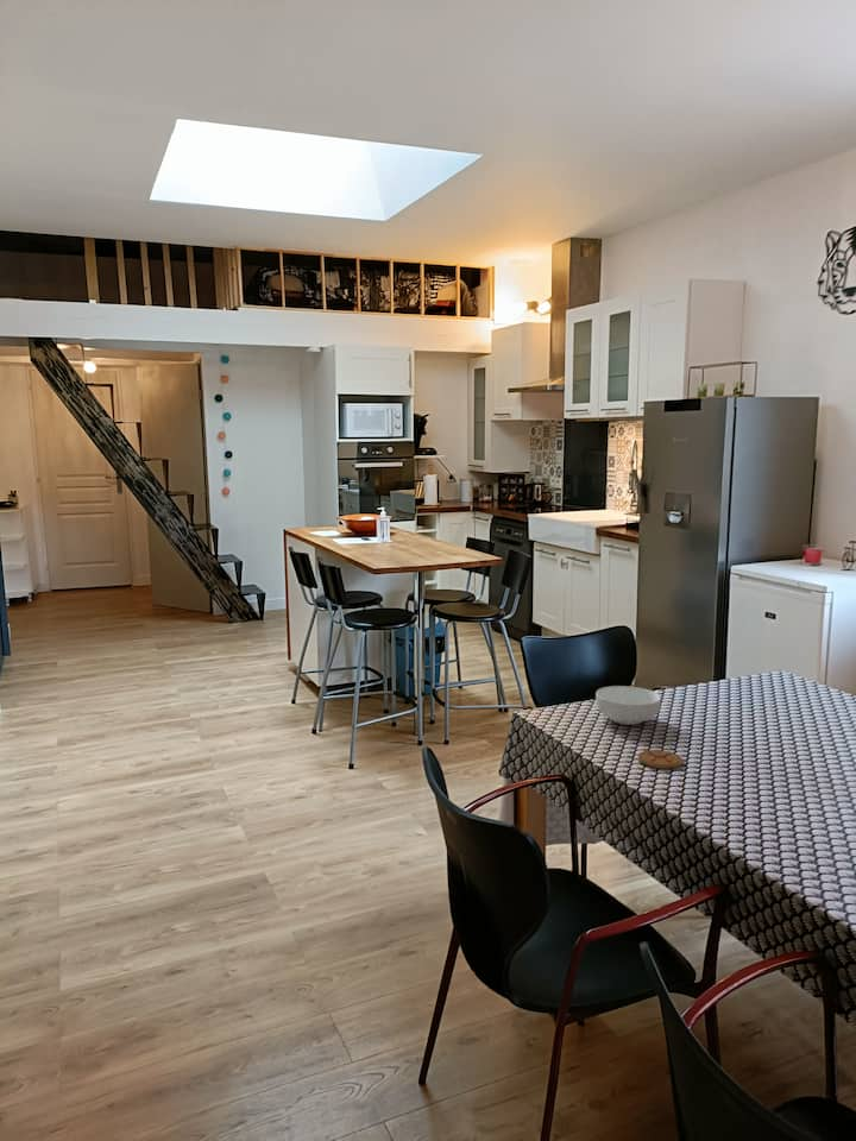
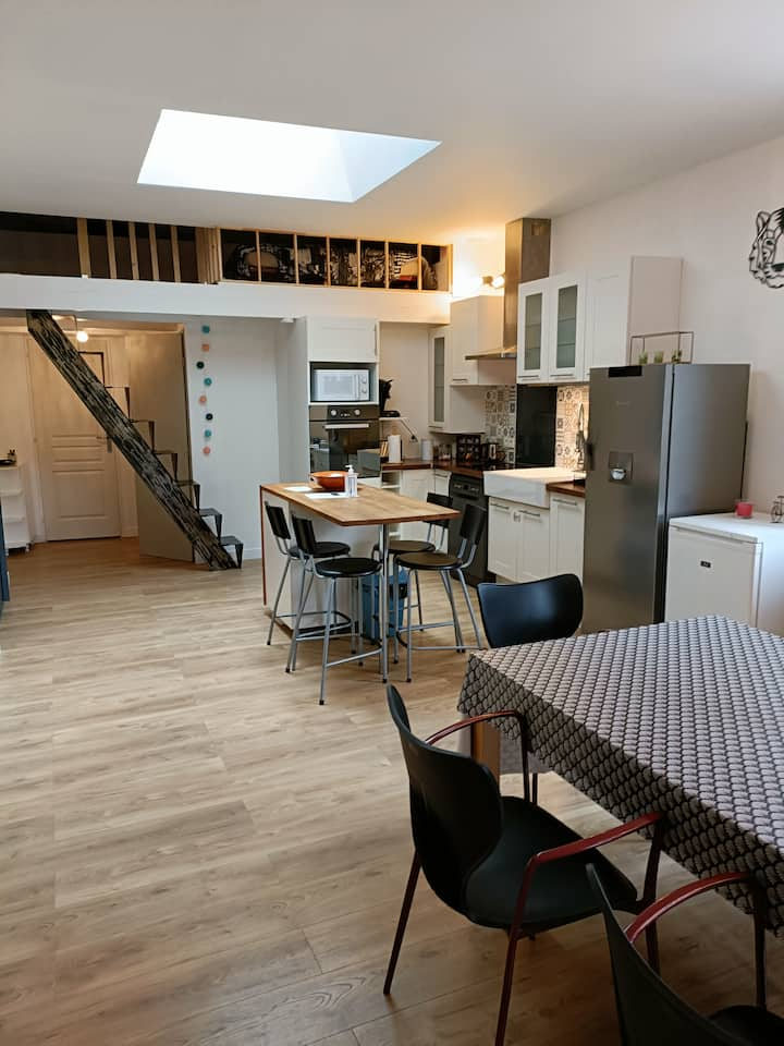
- cereal bowl [594,685,662,726]
- coaster [637,749,684,770]
